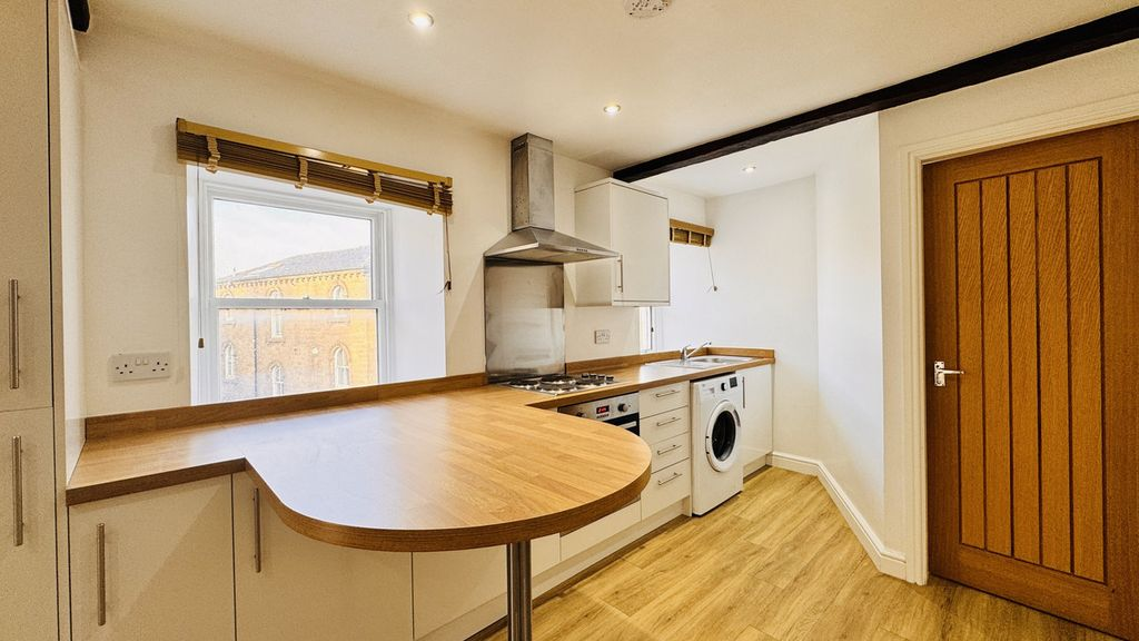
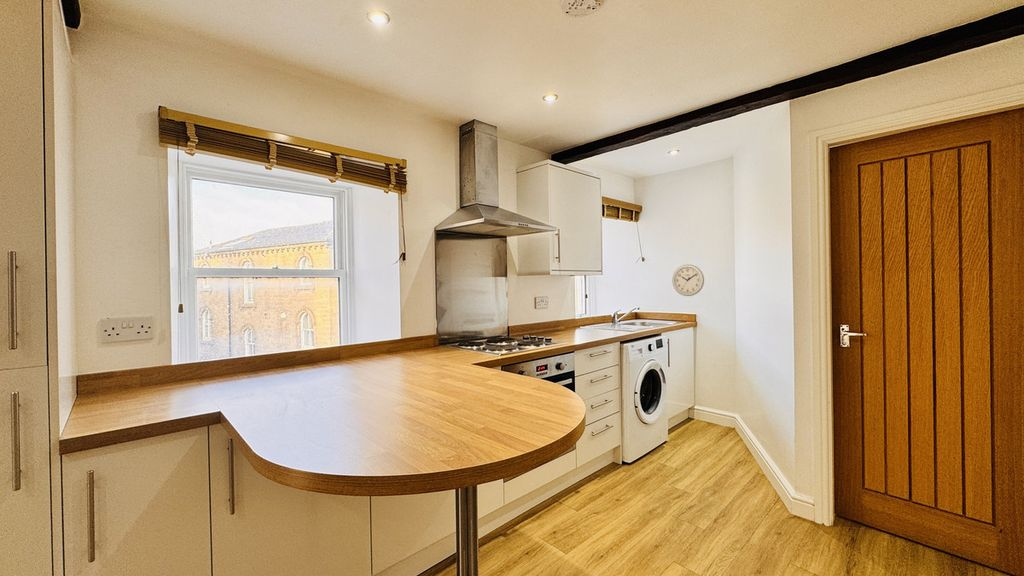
+ wall clock [671,263,705,297]
